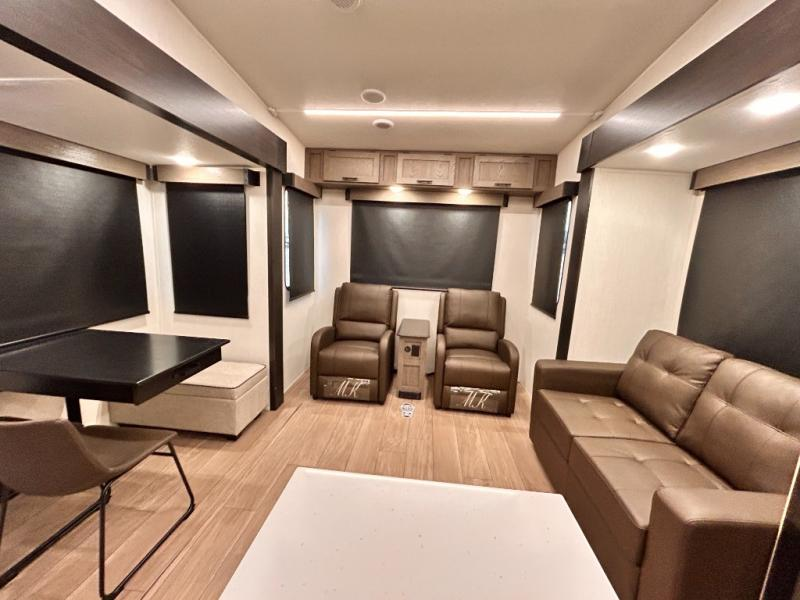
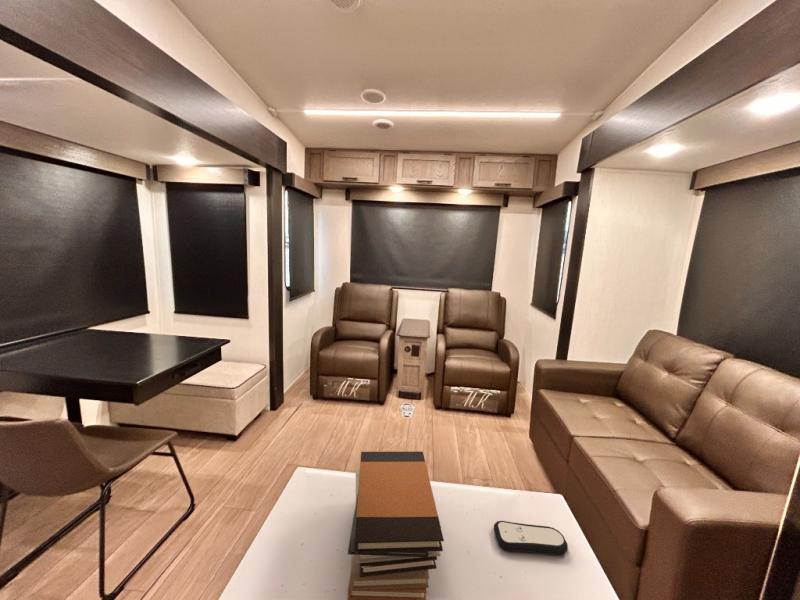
+ remote control [493,520,569,556]
+ book stack [347,451,445,600]
